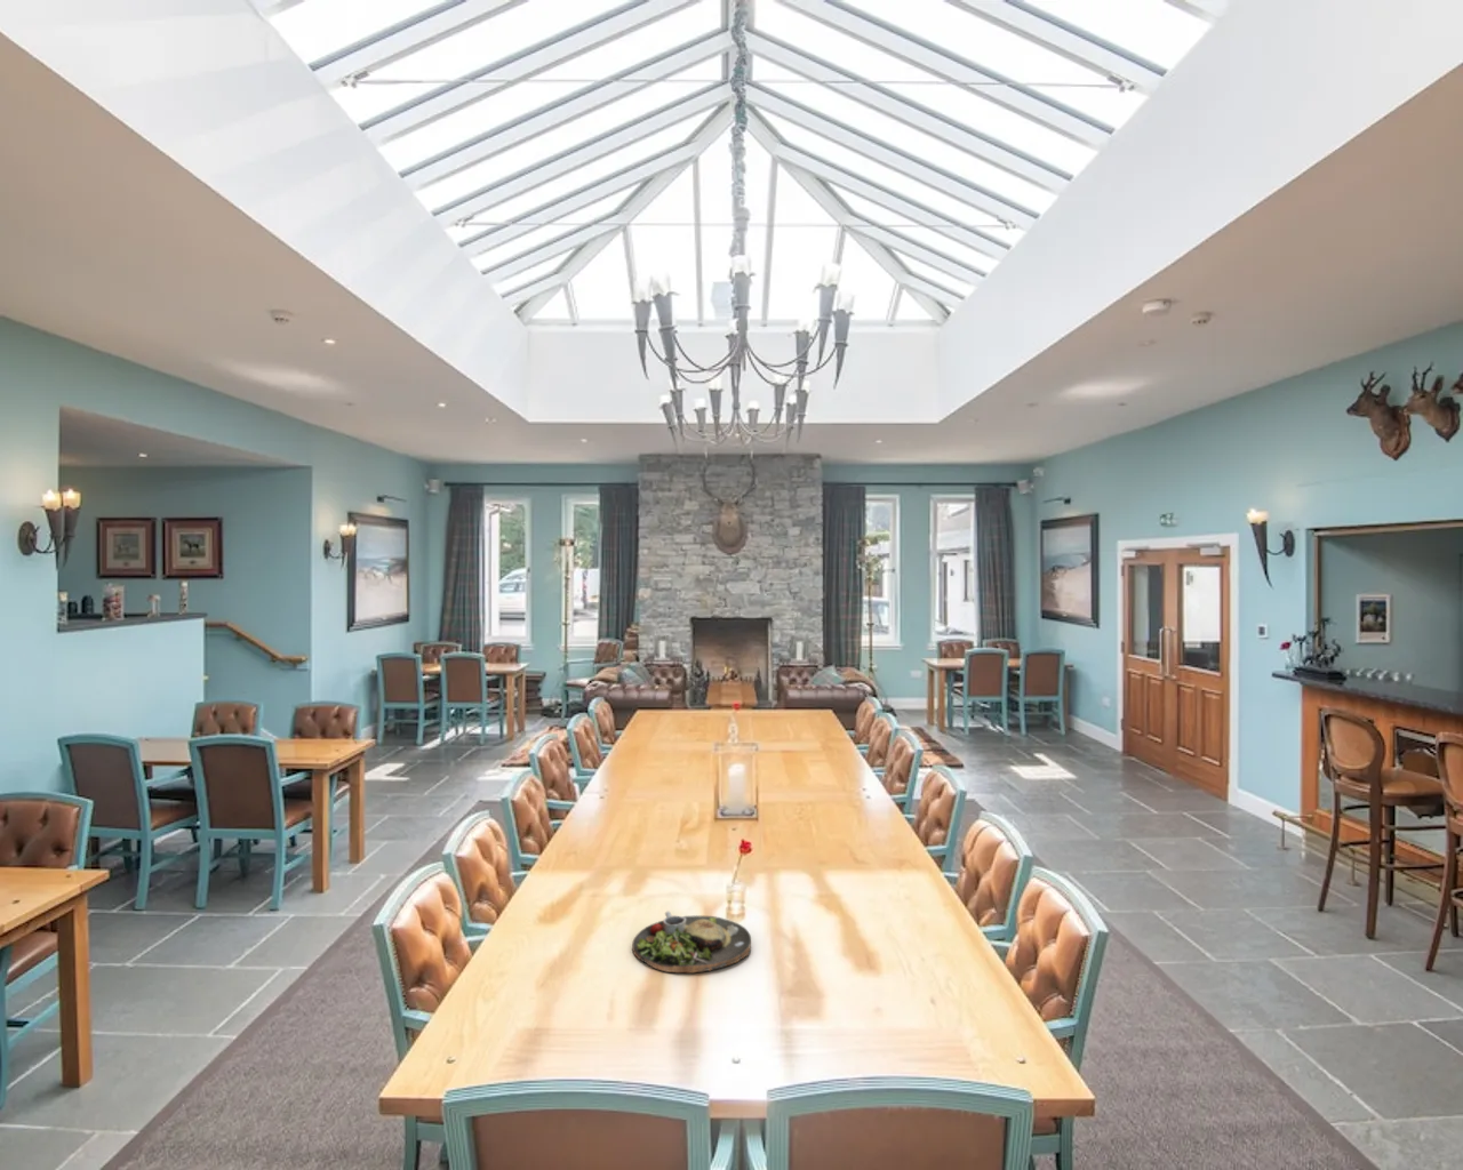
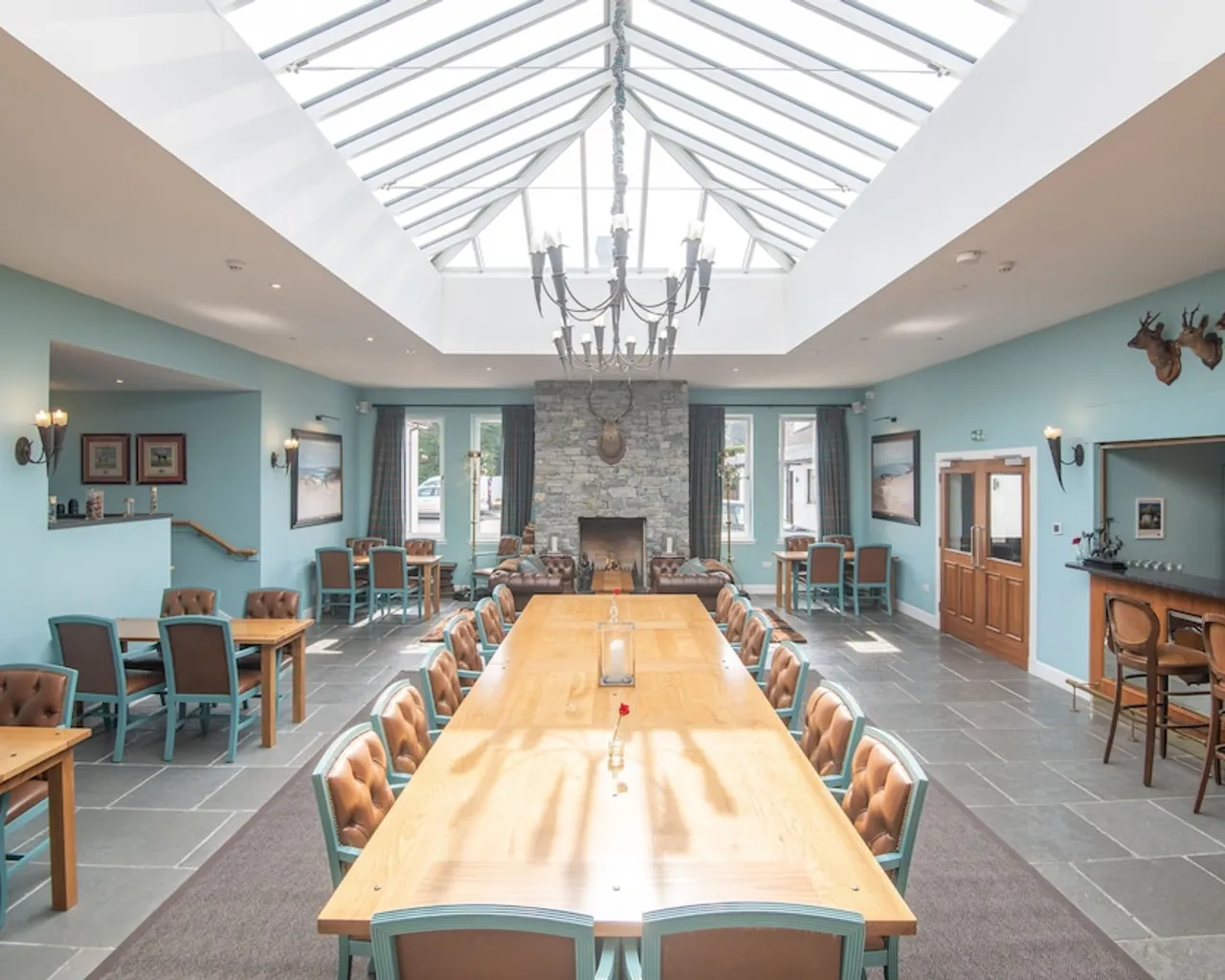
- dinner plate [631,910,752,973]
